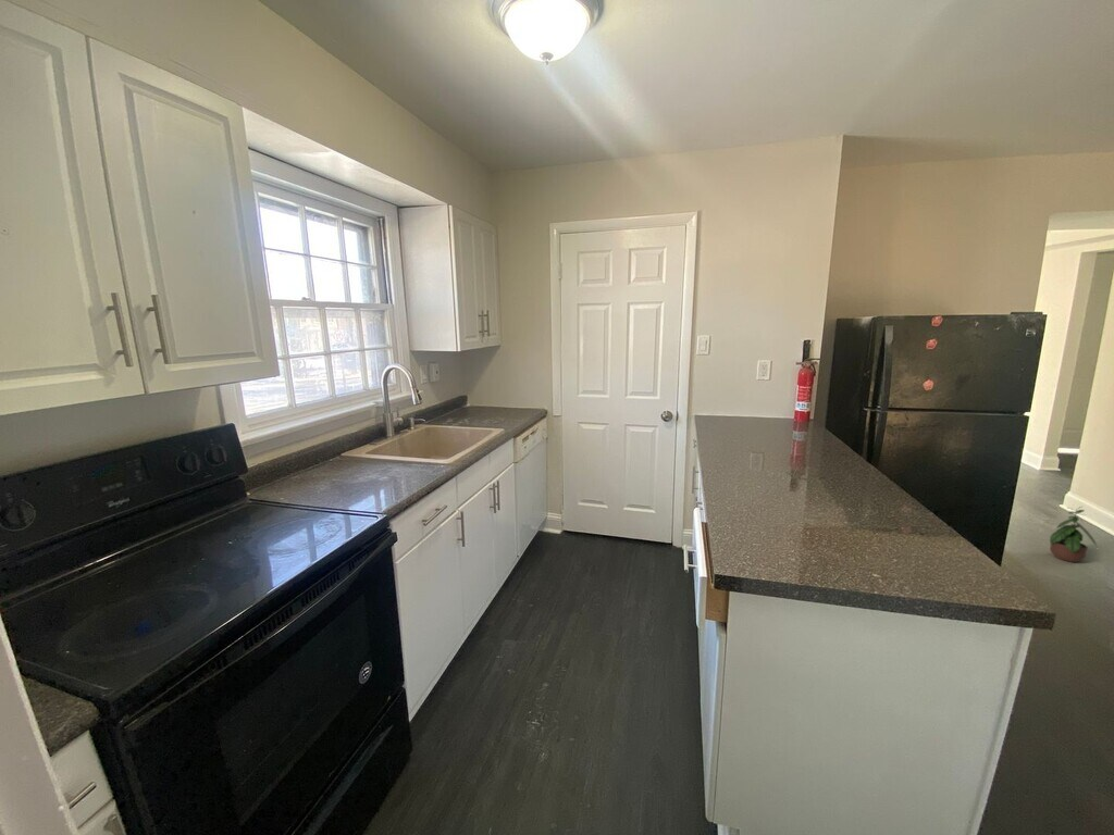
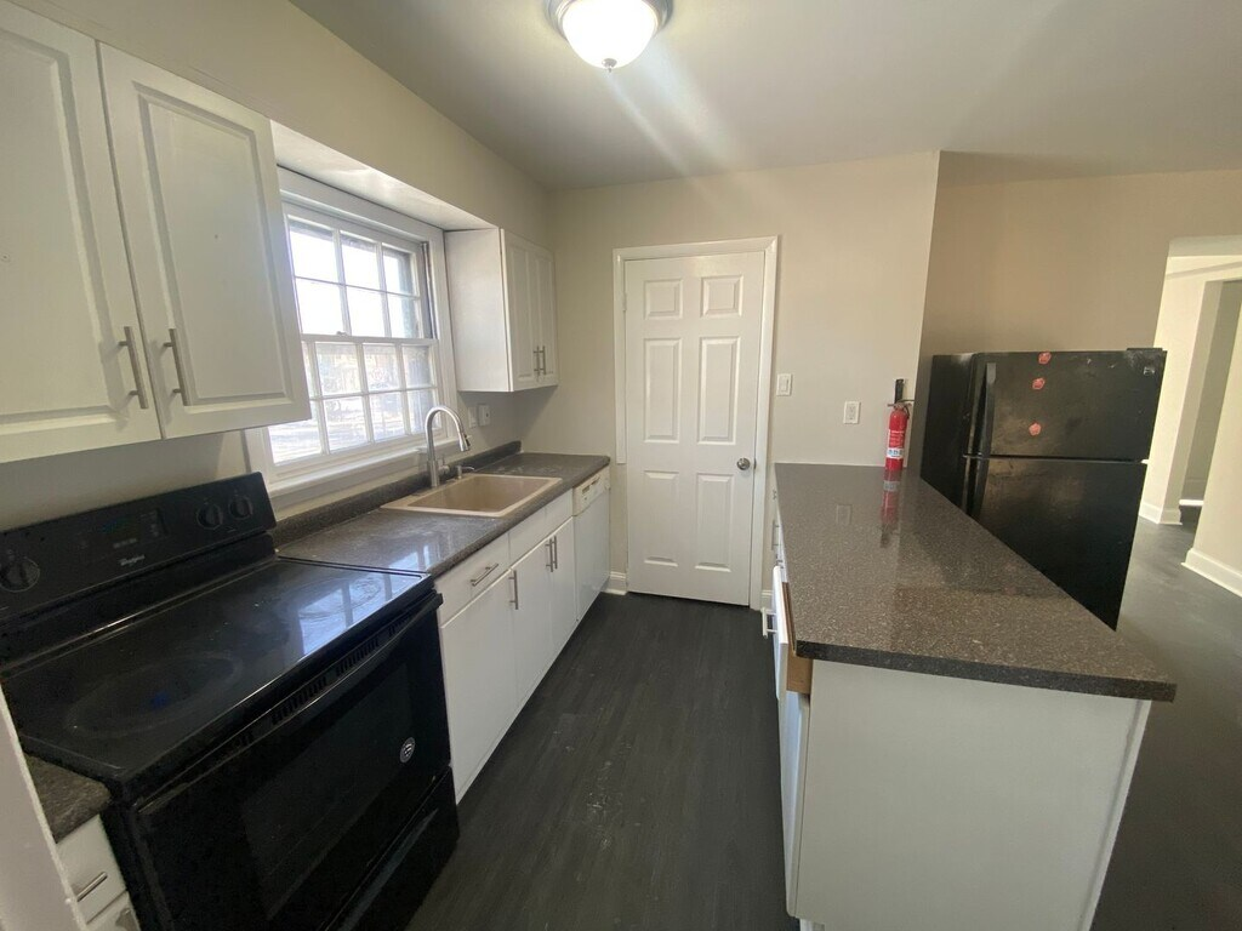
- potted plant [1049,506,1098,563]
